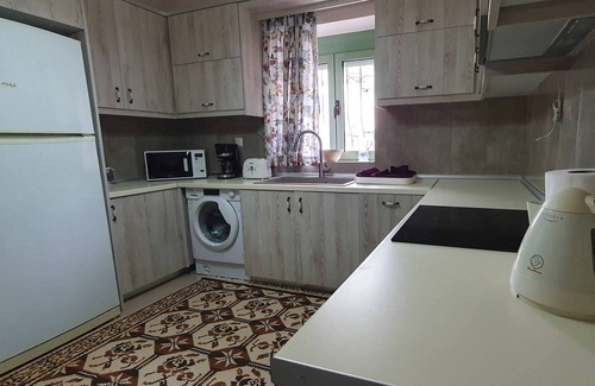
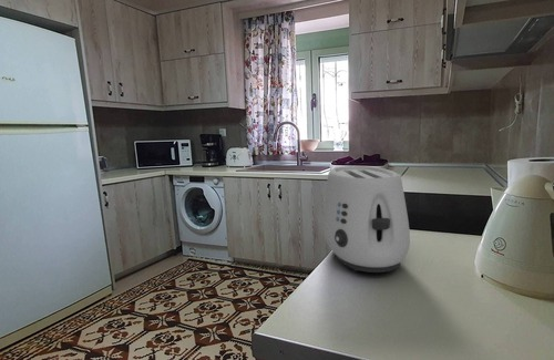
+ toaster [321,165,411,274]
